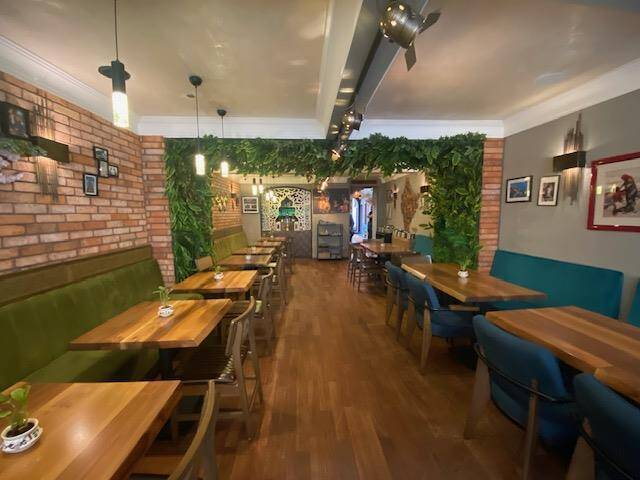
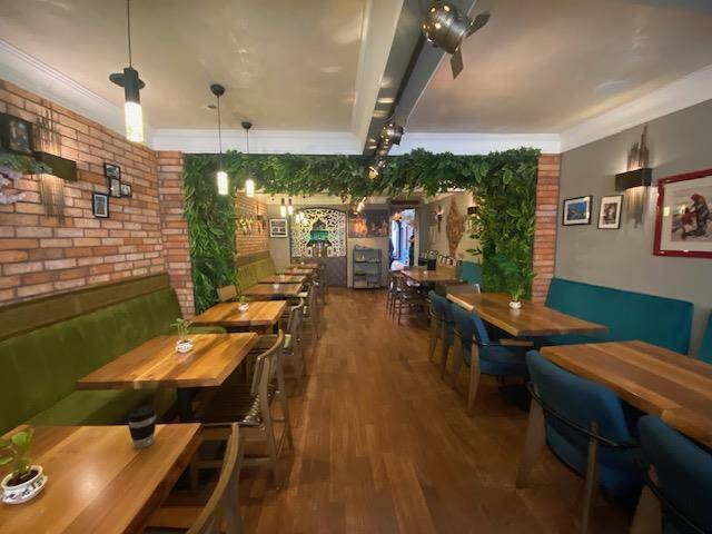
+ coffee cup [127,404,158,449]
